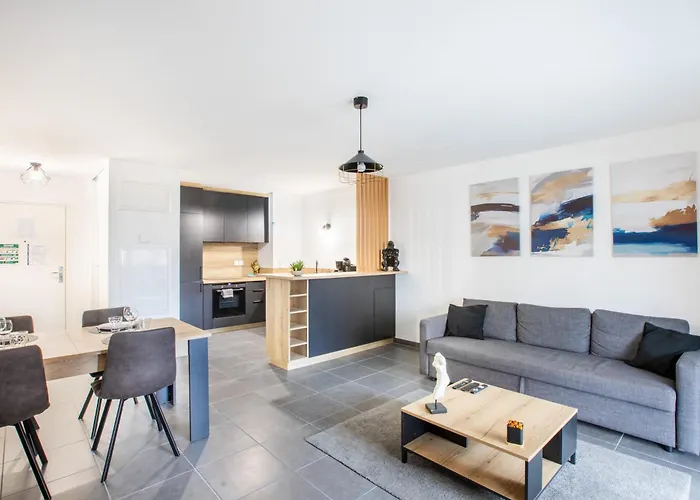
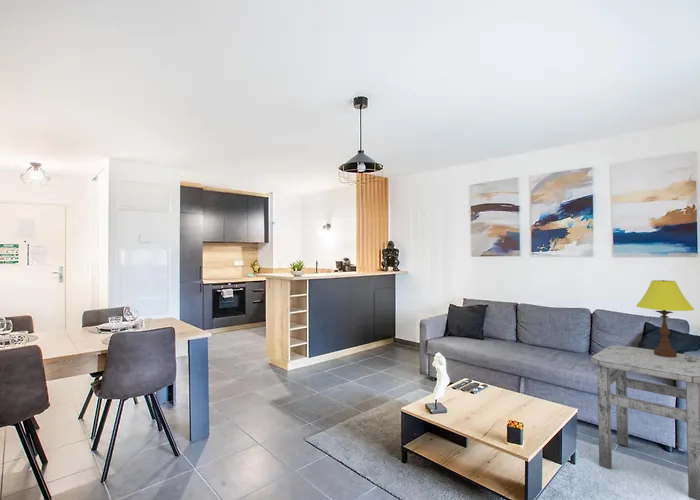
+ table lamp [635,279,695,357]
+ side table [590,345,700,500]
